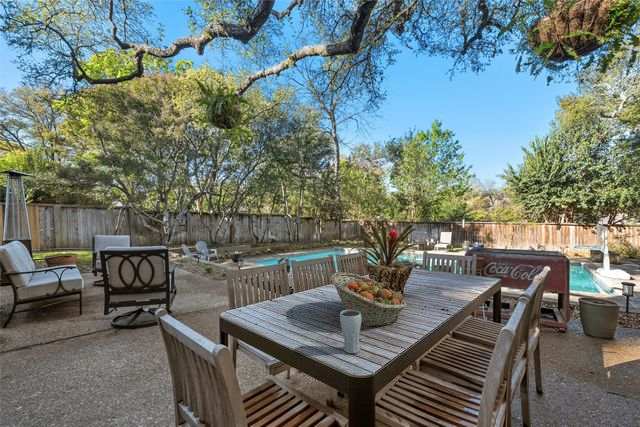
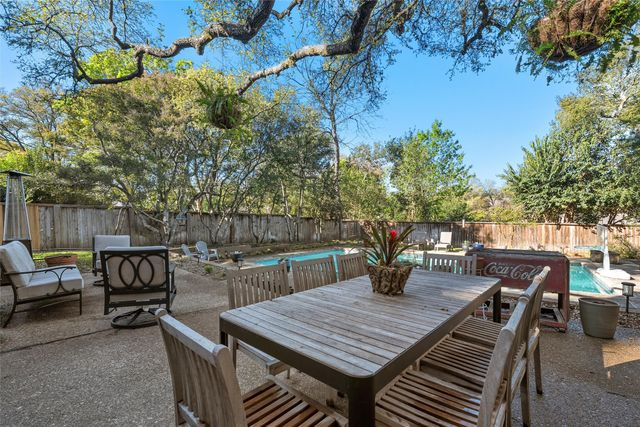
- drinking glass [339,309,362,354]
- fruit basket [329,271,408,328]
